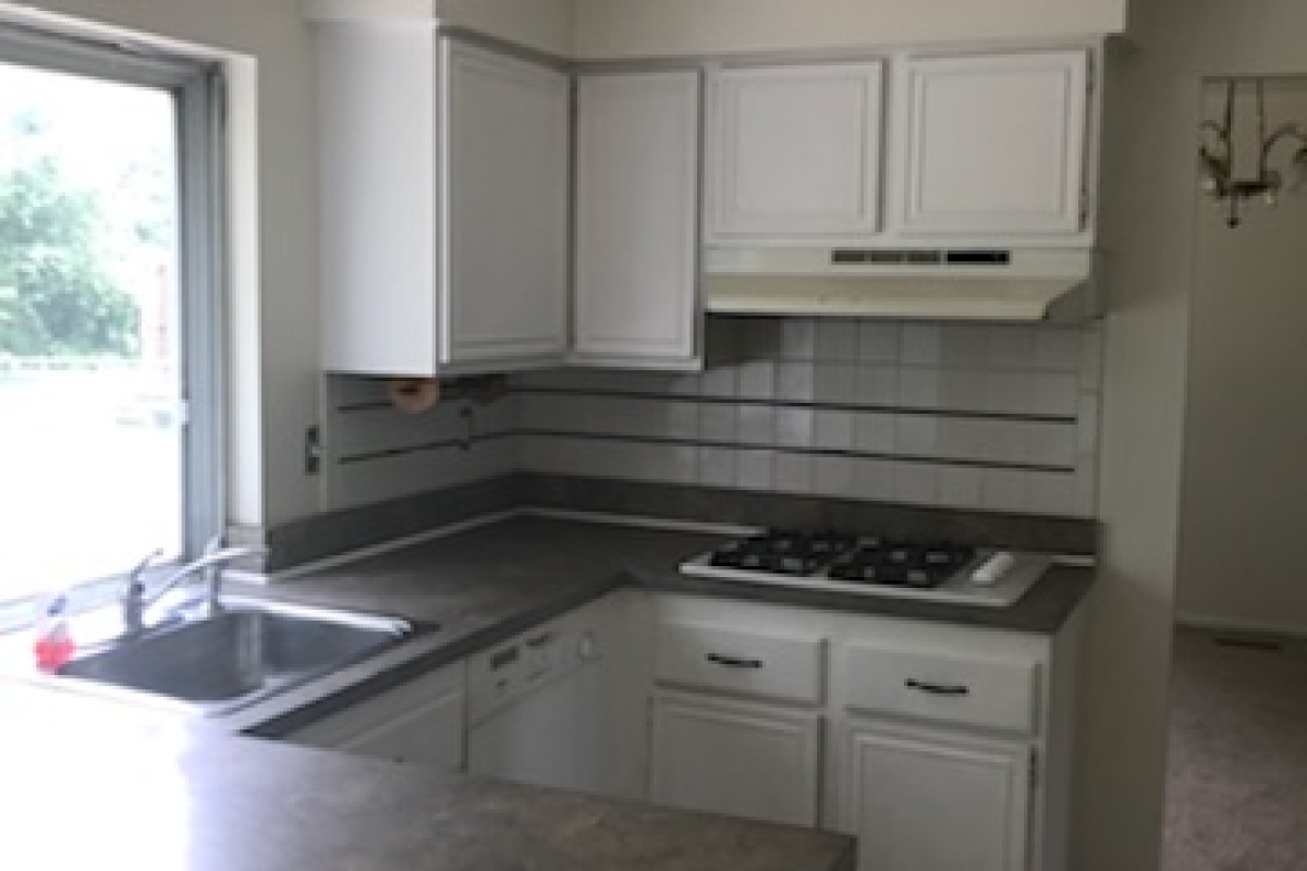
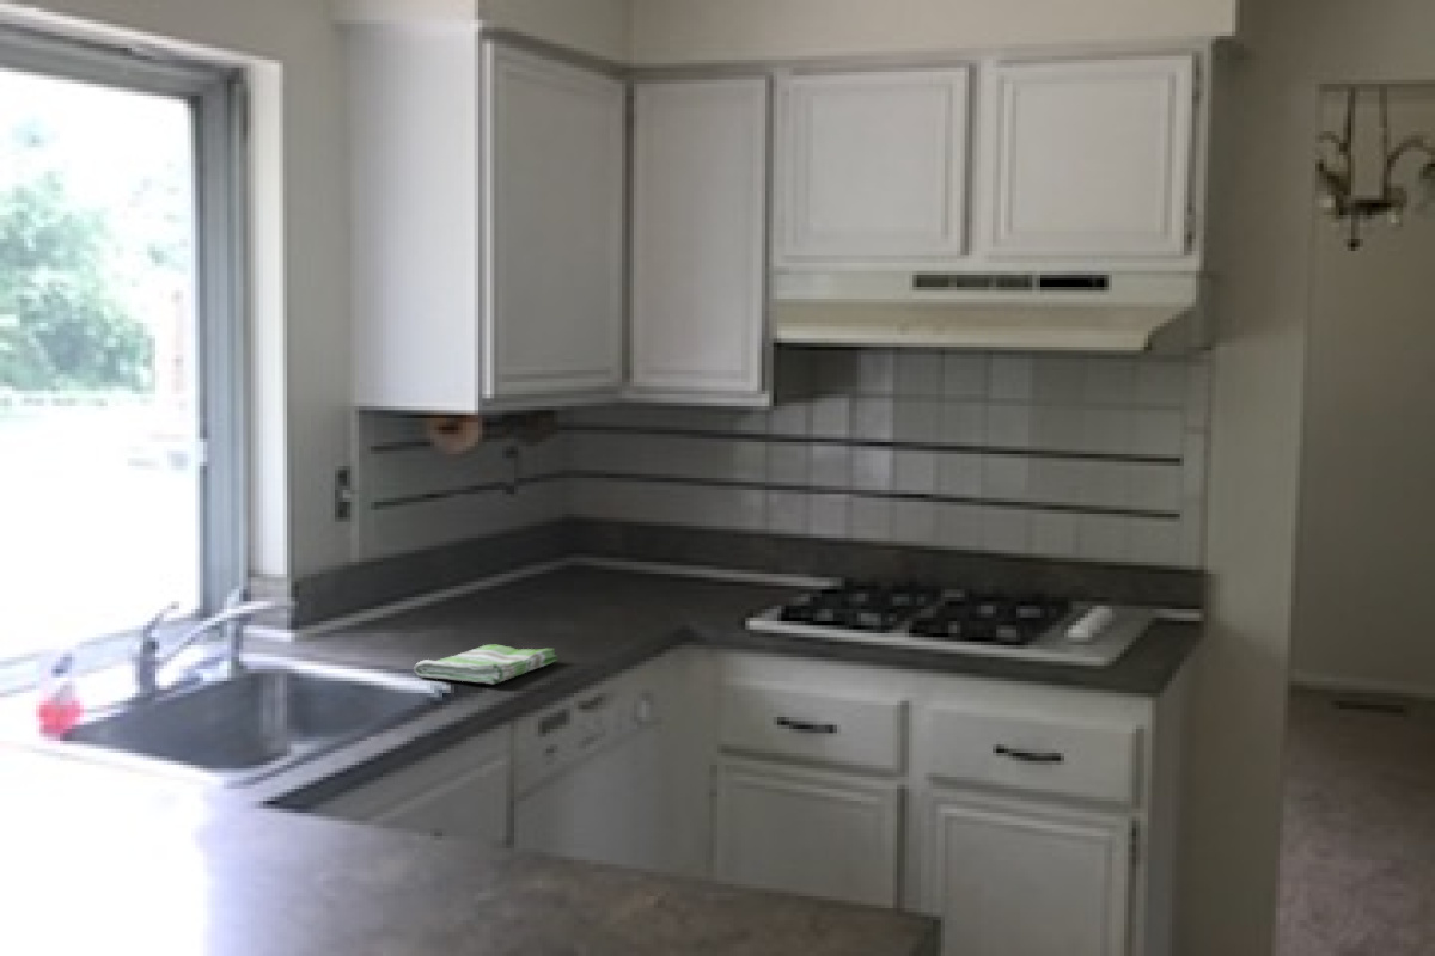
+ dish towel [413,644,558,685]
